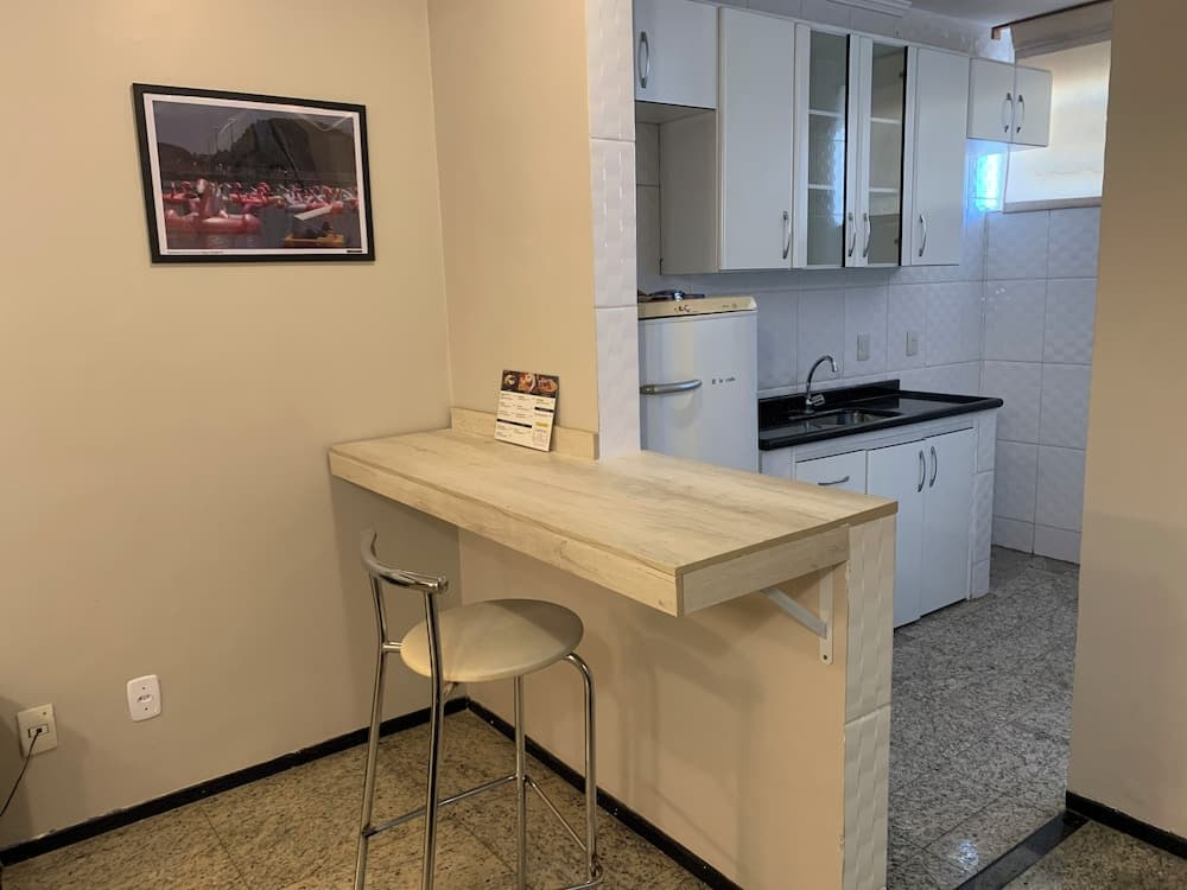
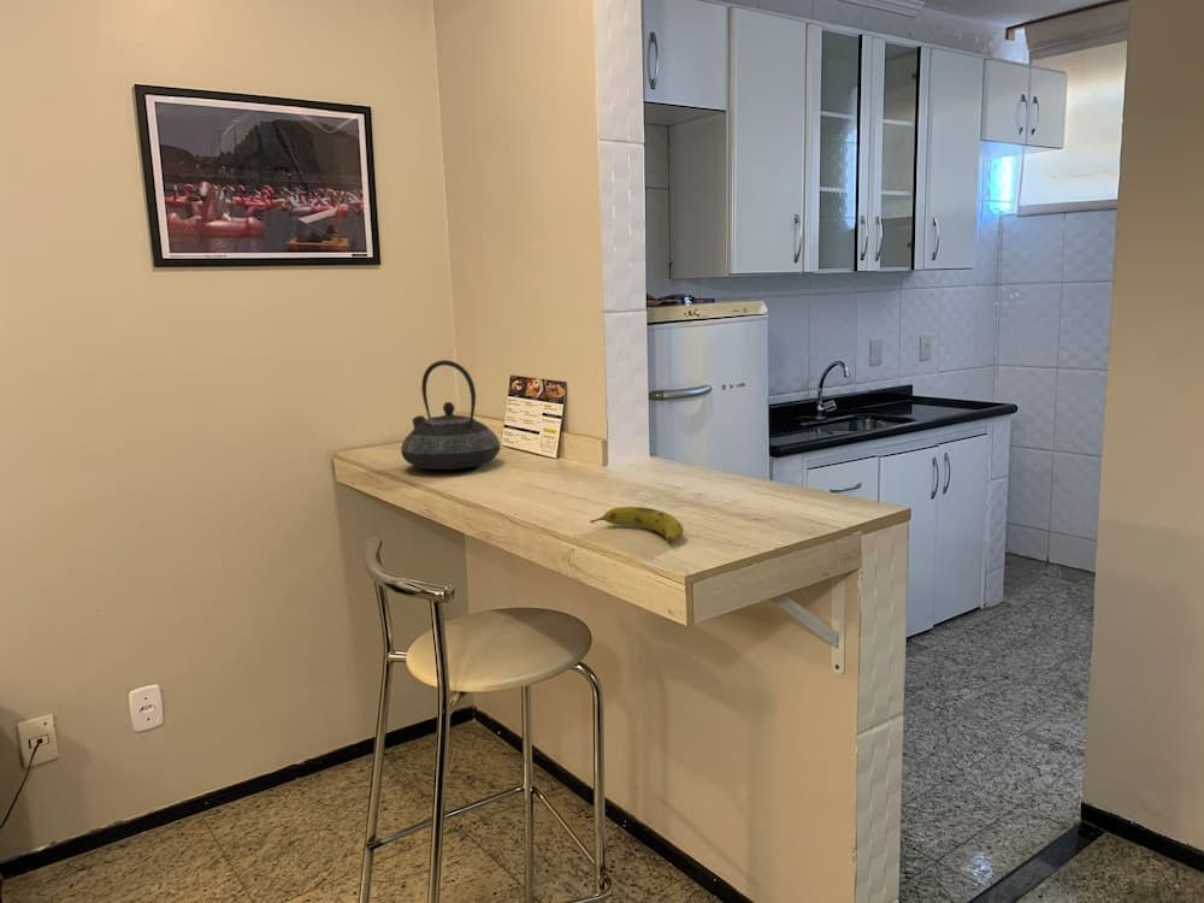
+ fruit [590,506,685,542]
+ teapot [400,359,501,471]
